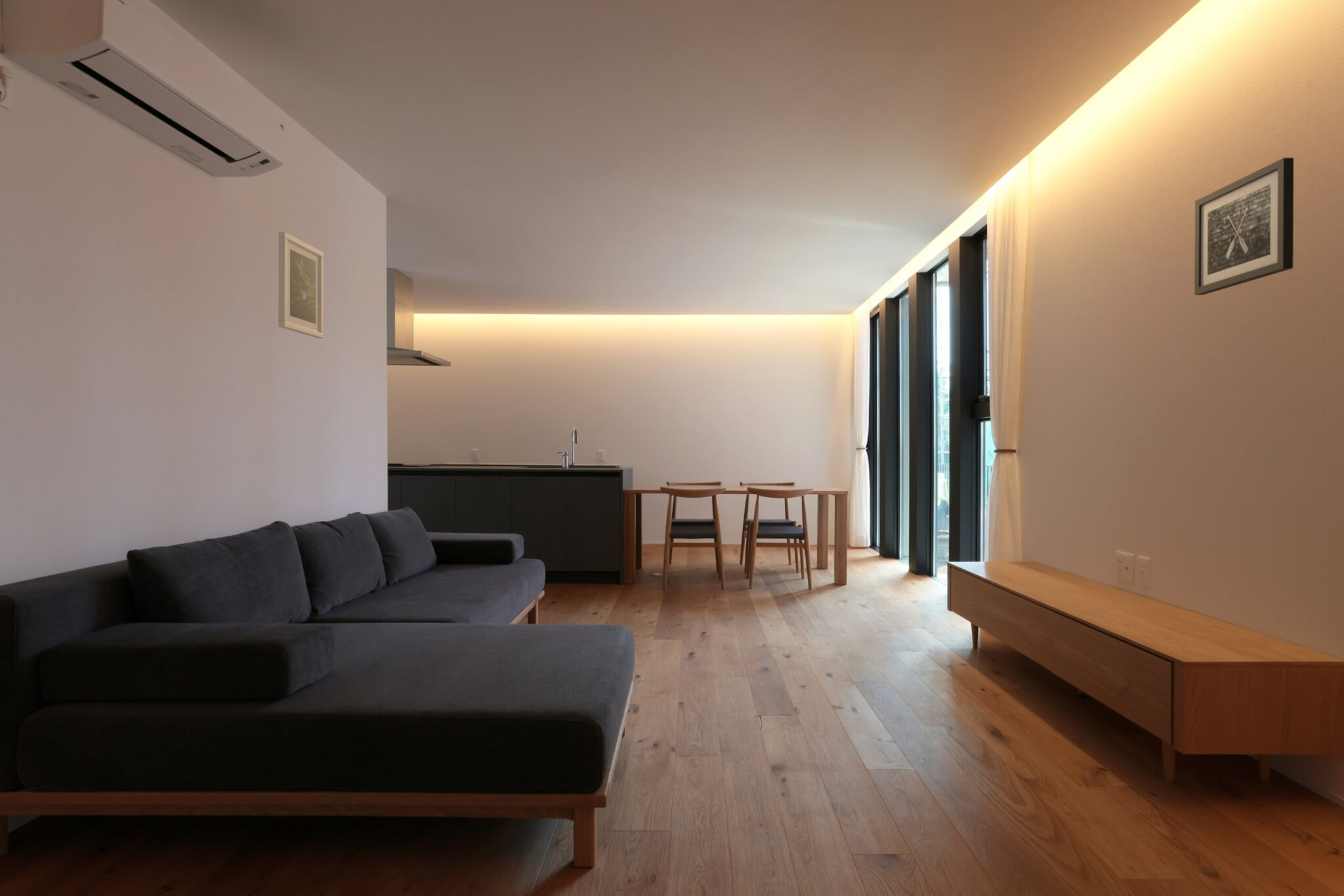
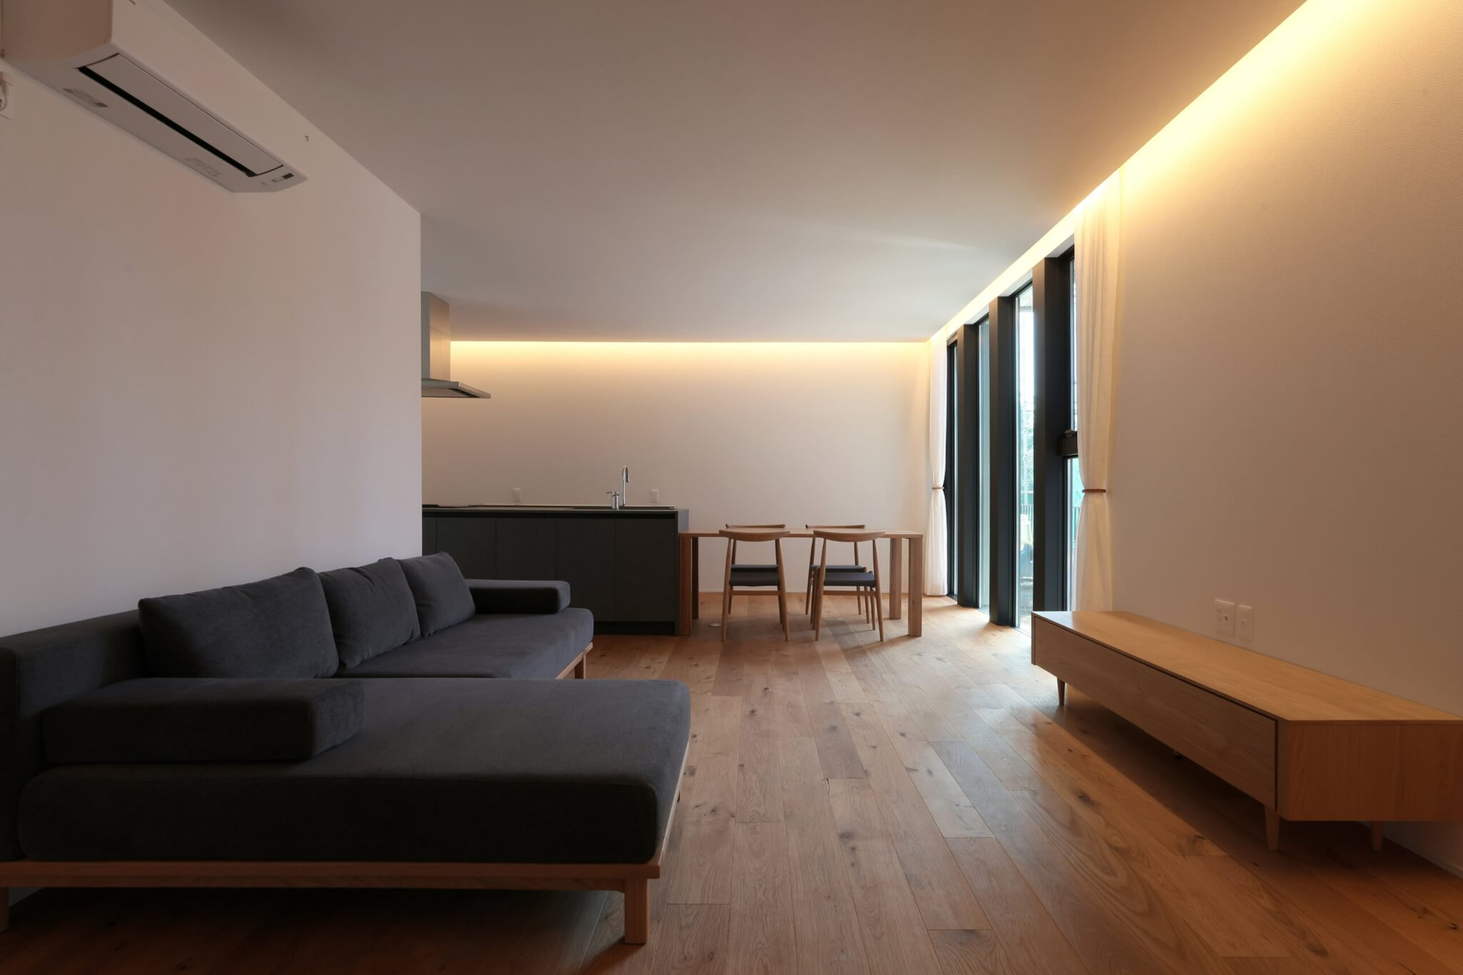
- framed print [278,232,324,339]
- wall art [1194,157,1294,296]
